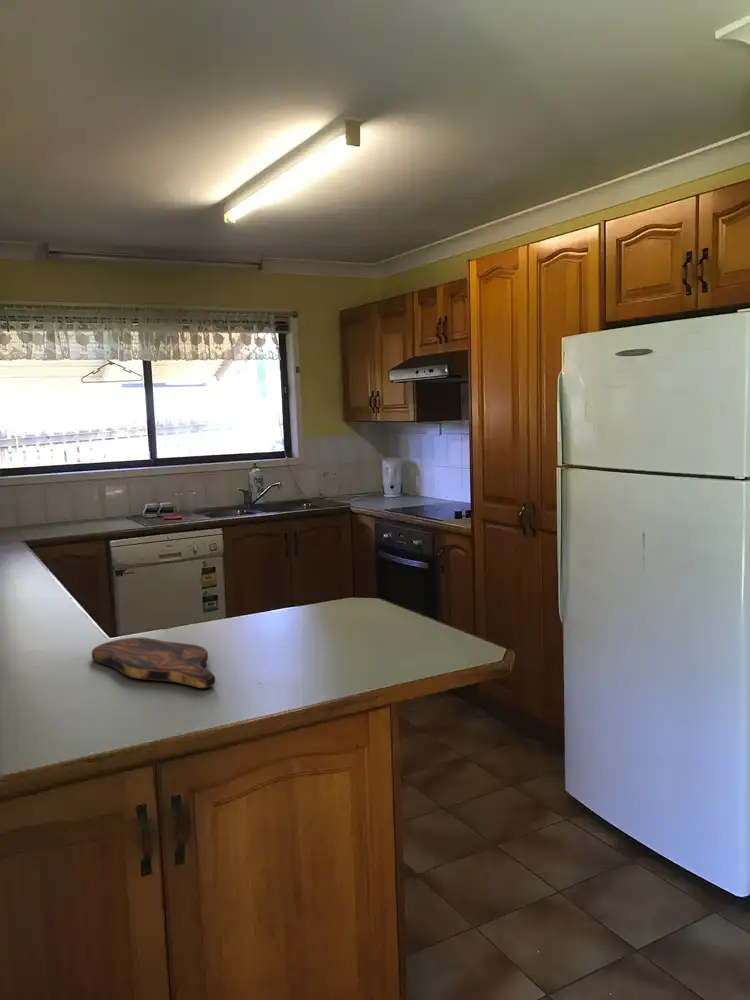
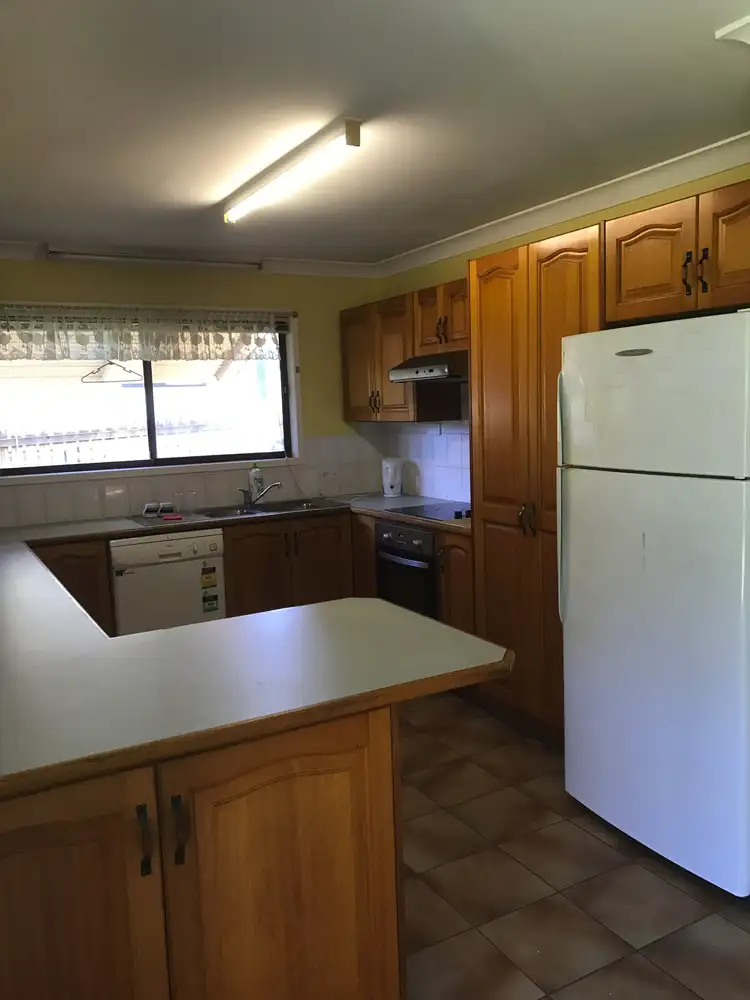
- cutting board [91,637,216,689]
